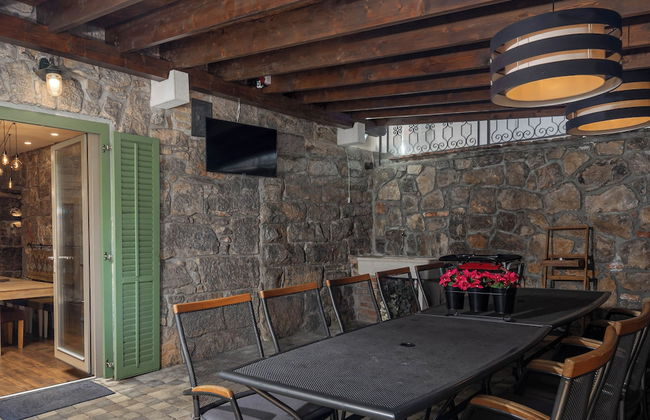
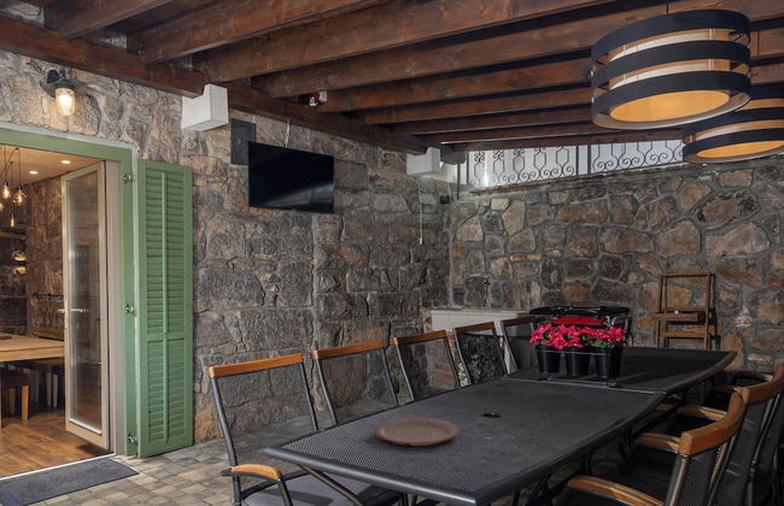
+ plate [373,417,461,447]
